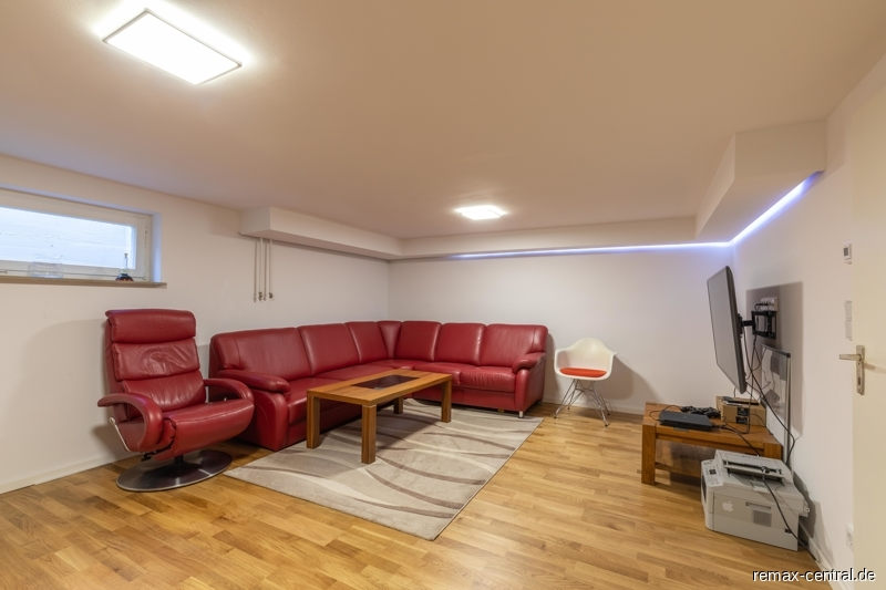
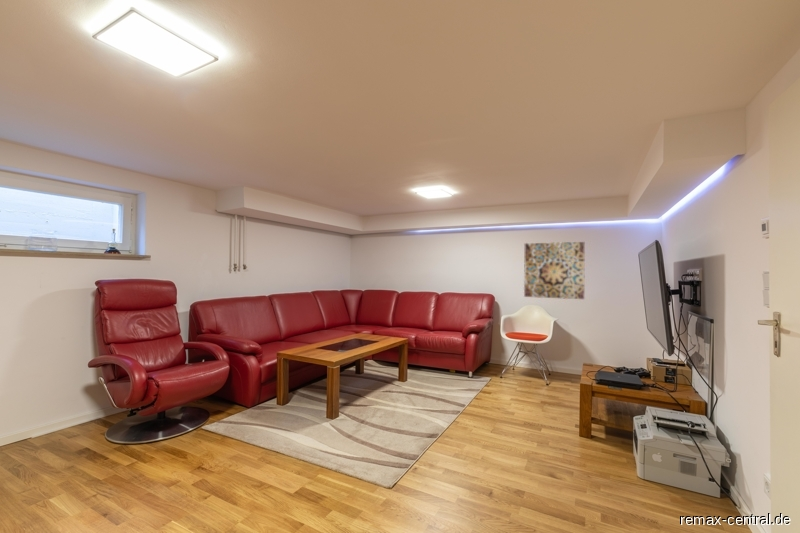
+ wall art [523,241,585,300]
